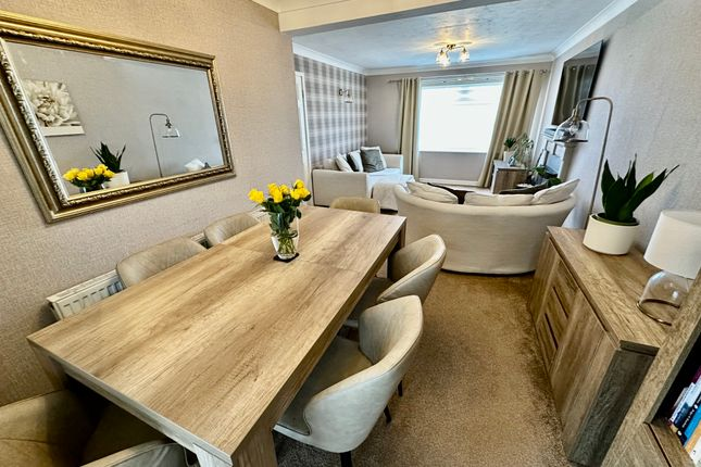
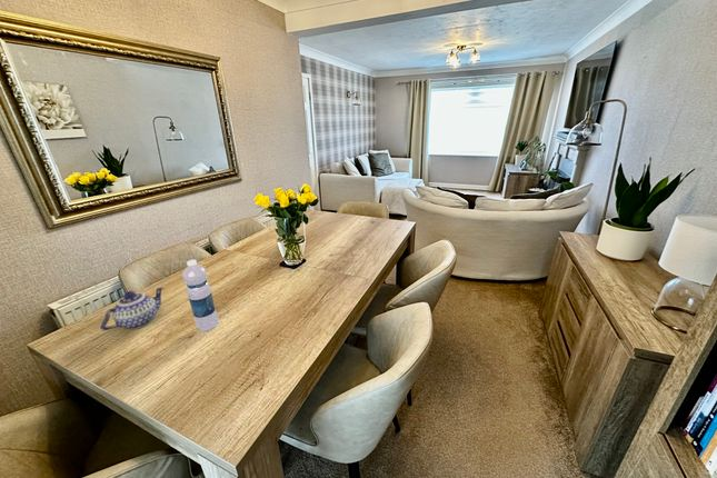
+ water bottle [181,259,219,332]
+ teapot [99,286,166,331]
